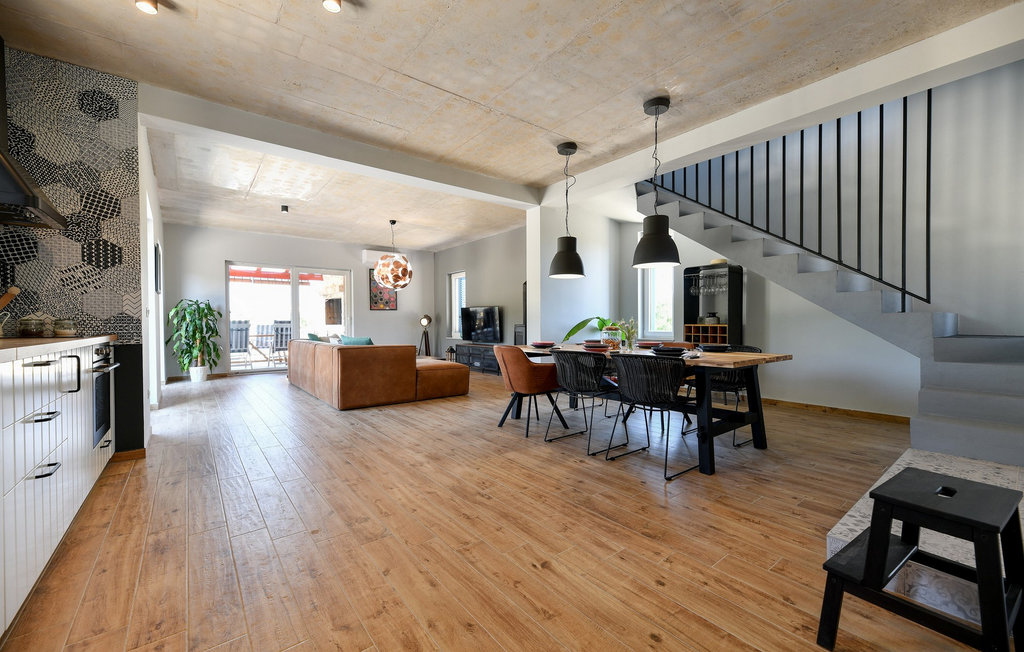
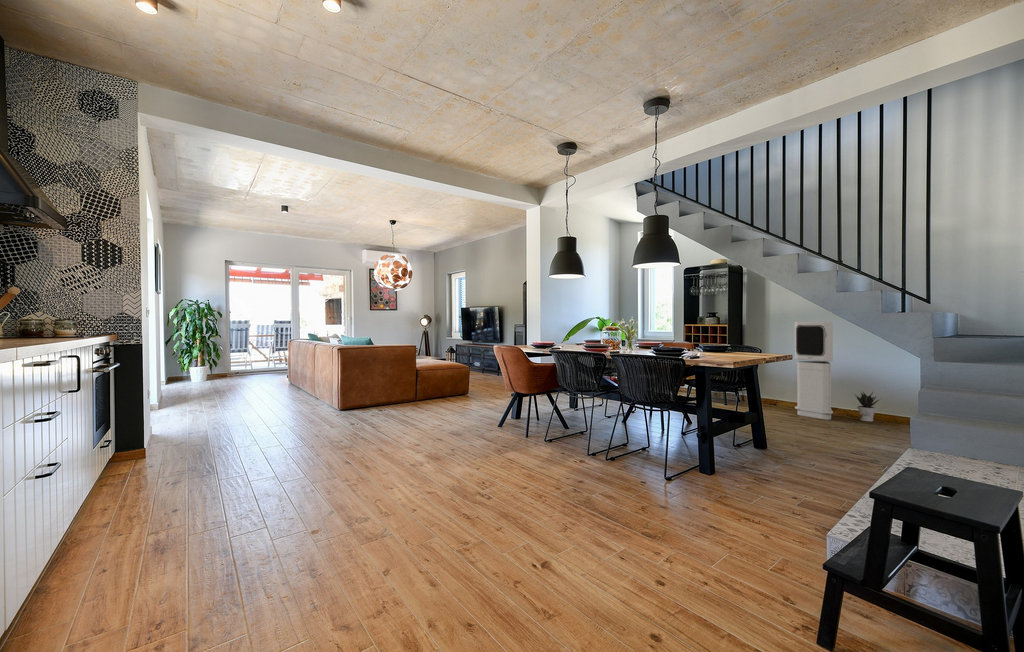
+ air purifier [794,320,834,421]
+ potted plant [854,390,880,422]
